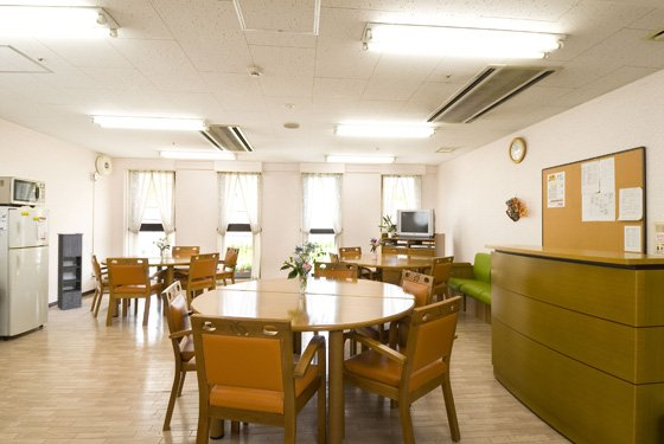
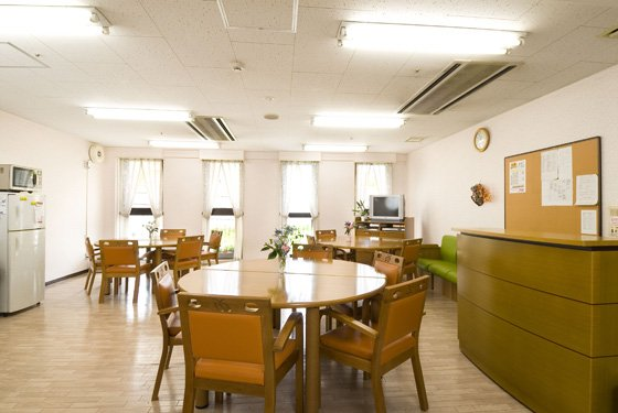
- storage cabinet [56,232,84,311]
